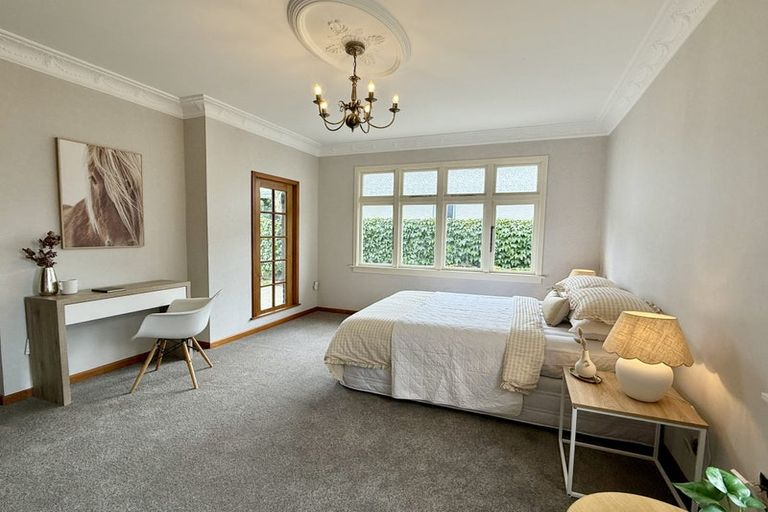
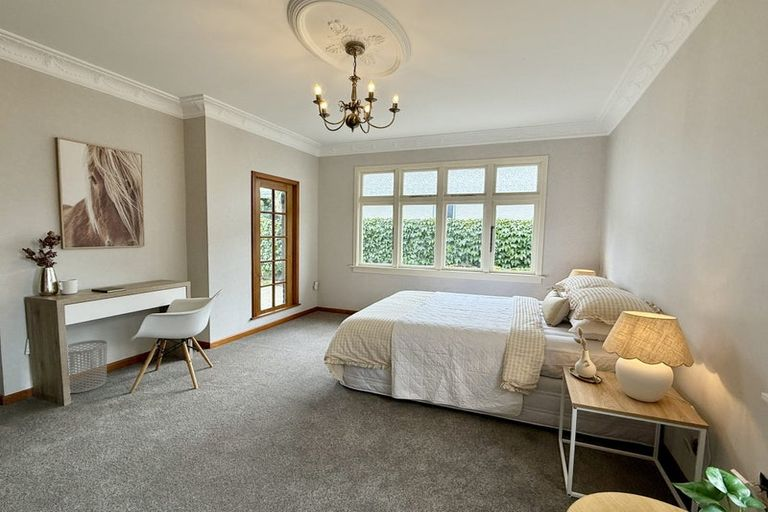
+ waste bin [67,339,108,394]
